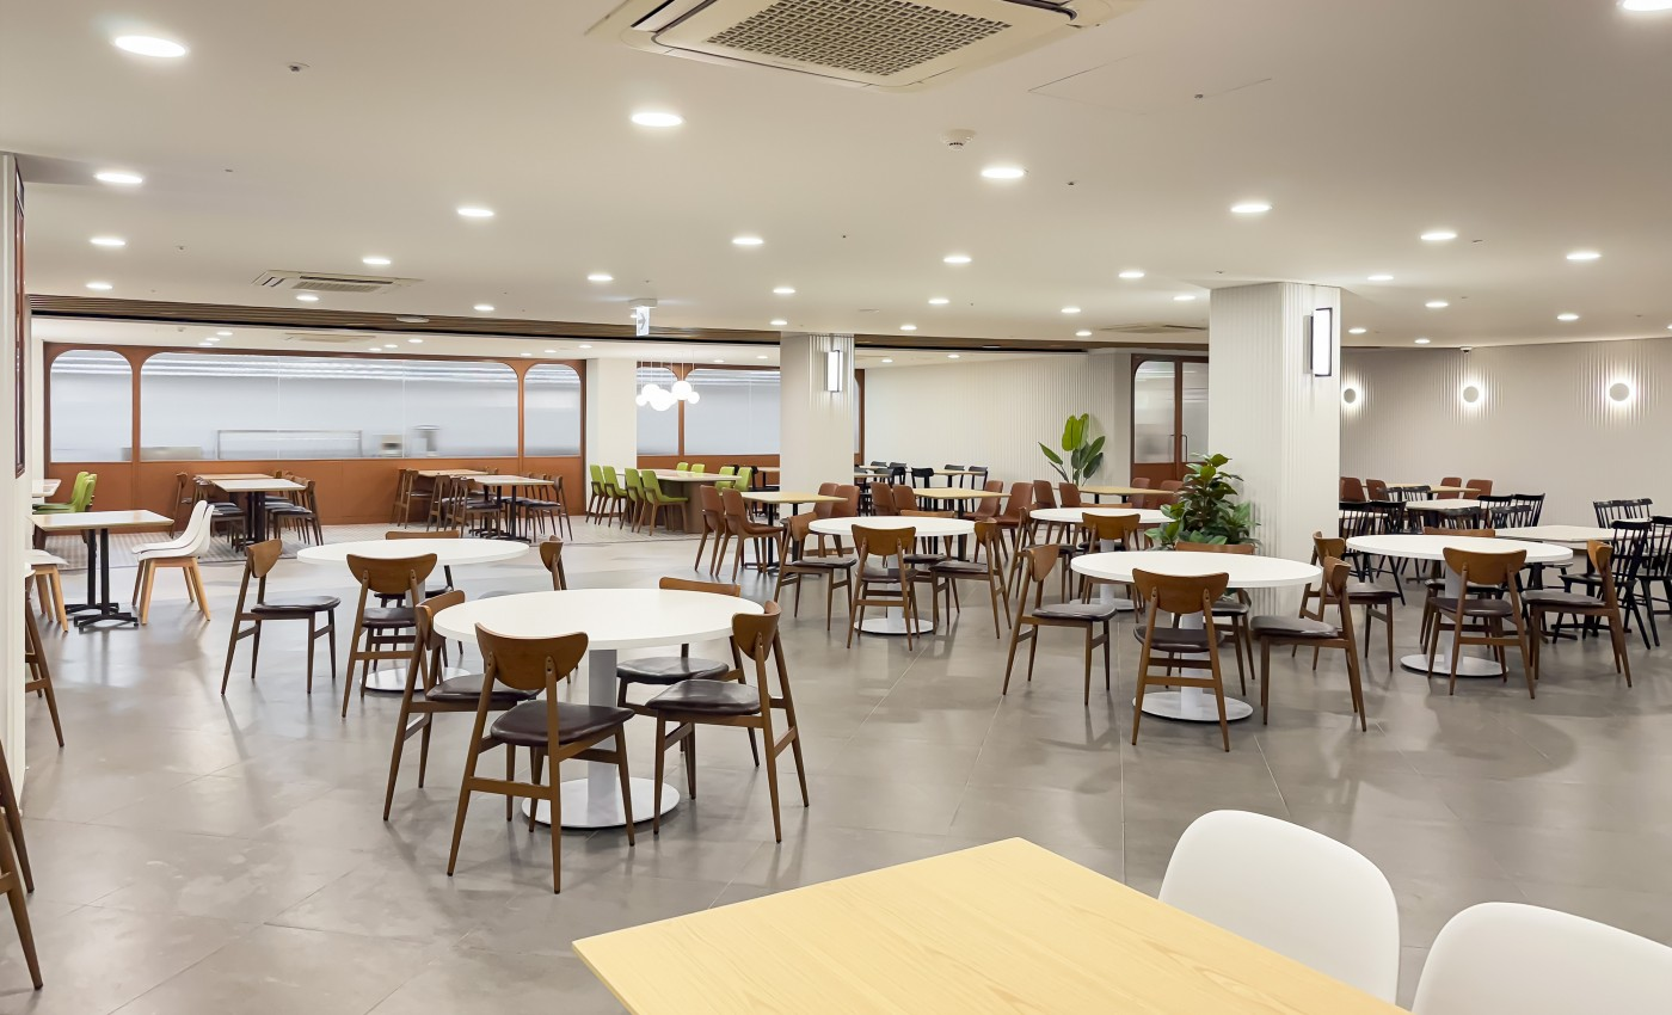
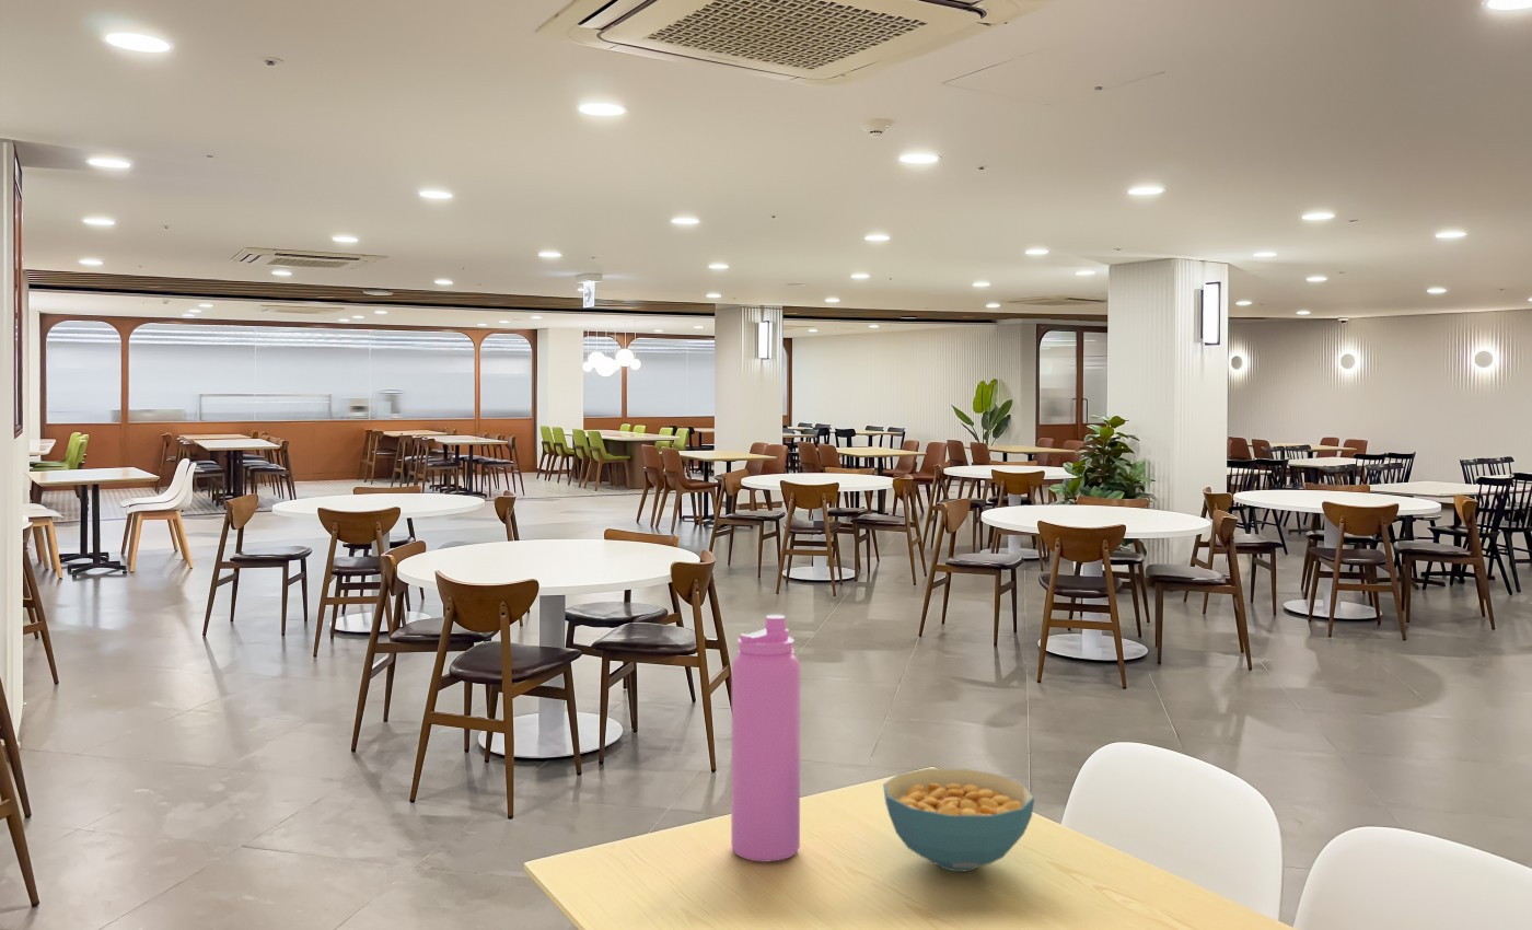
+ cereal bowl [882,767,1035,872]
+ water bottle [730,614,801,863]
